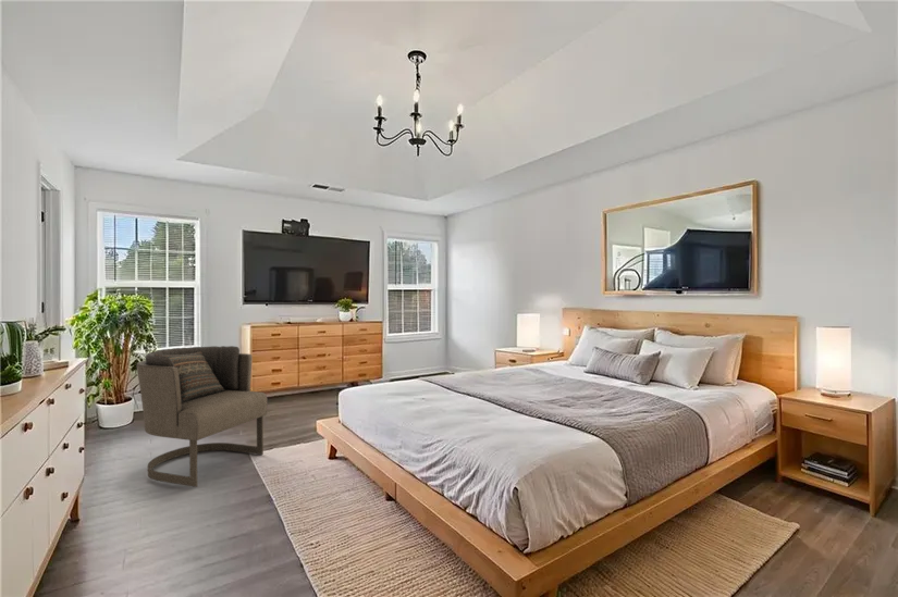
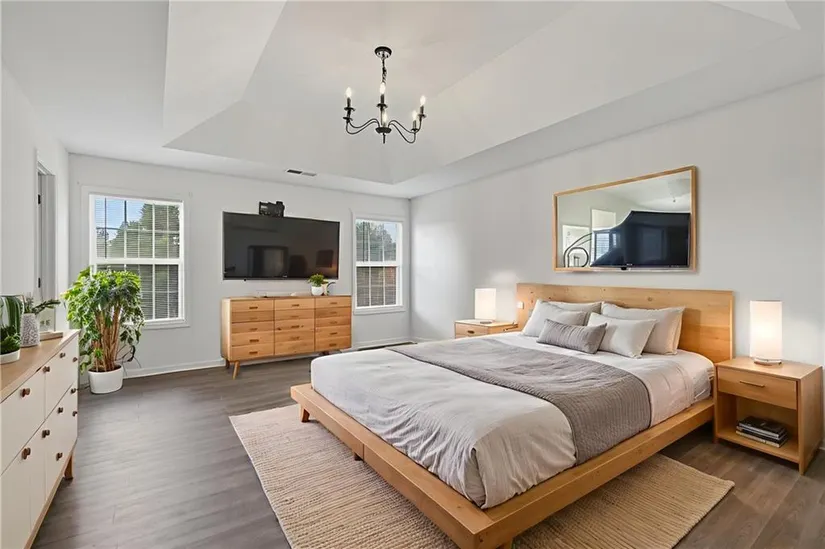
- armchair [136,345,269,488]
